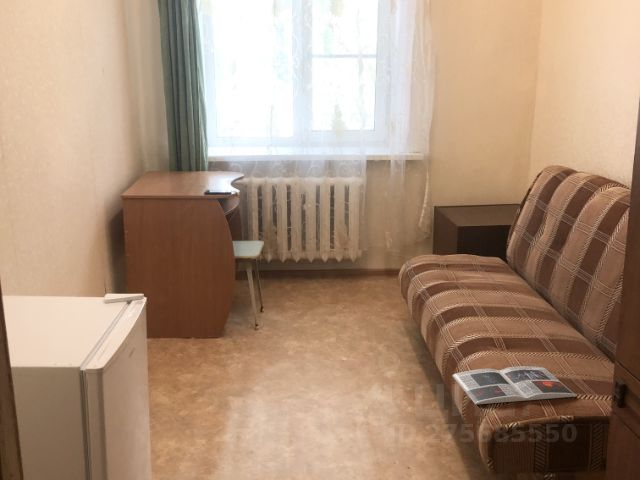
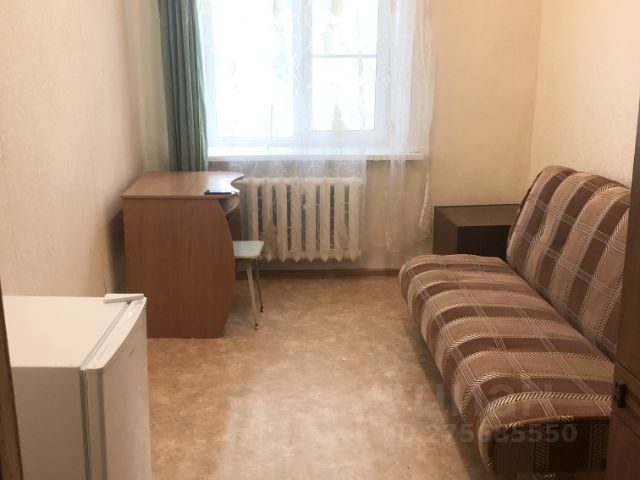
- magazine [451,365,577,406]
